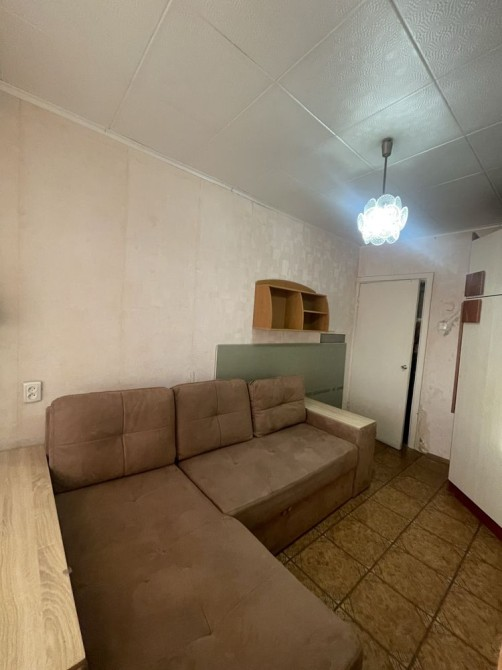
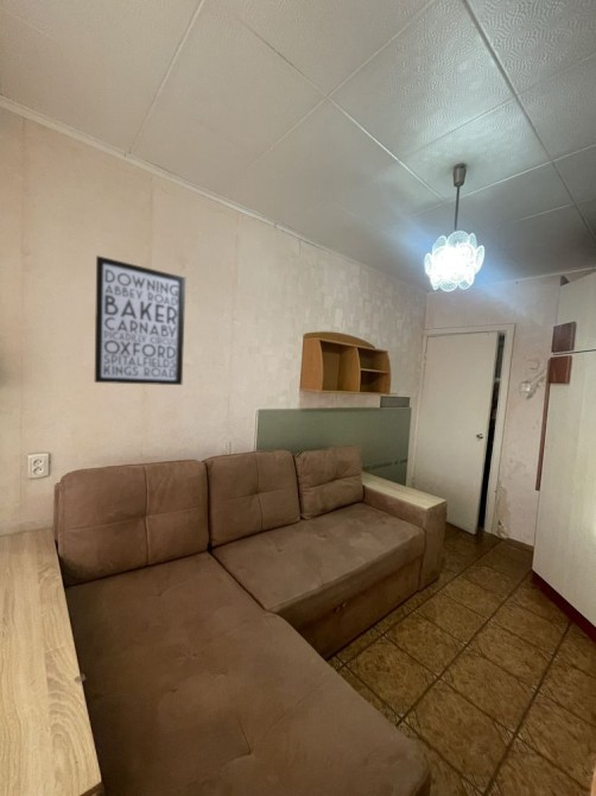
+ wall art [94,254,186,386]
